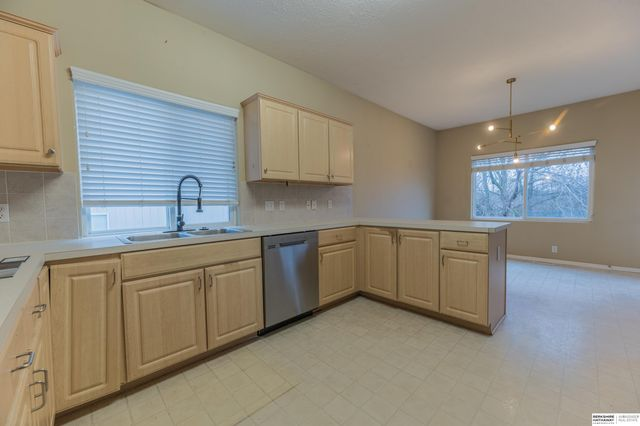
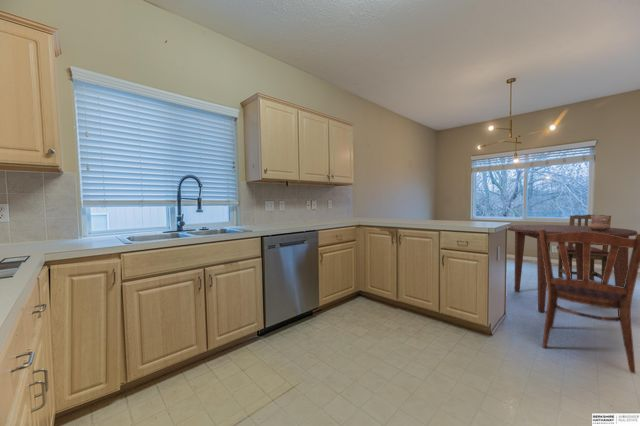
+ ceramic jug [588,214,611,231]
+ dining chair [539,229,640,375]
+ dining table [506,224,638,317]
+ dining chair [555,214,612,283]
